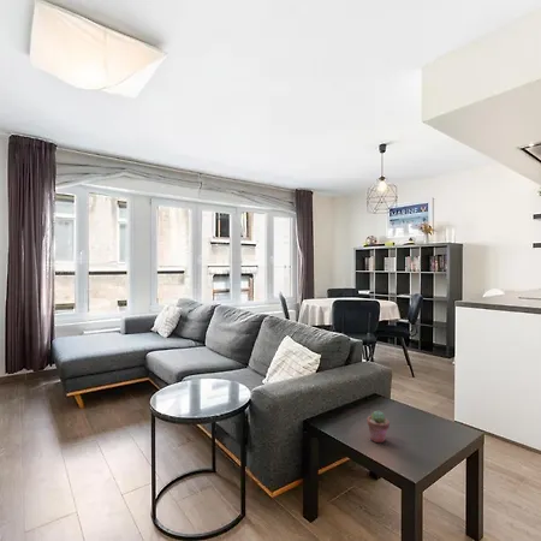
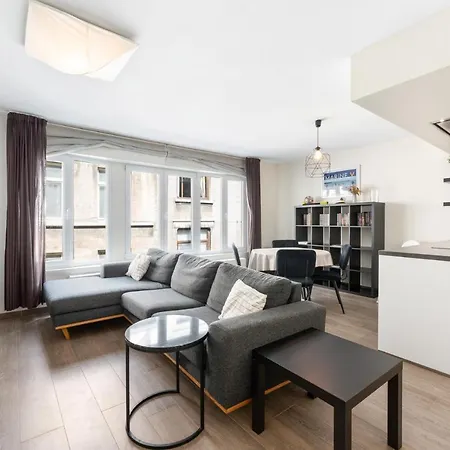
- potted succulent [367,410,391,444]
